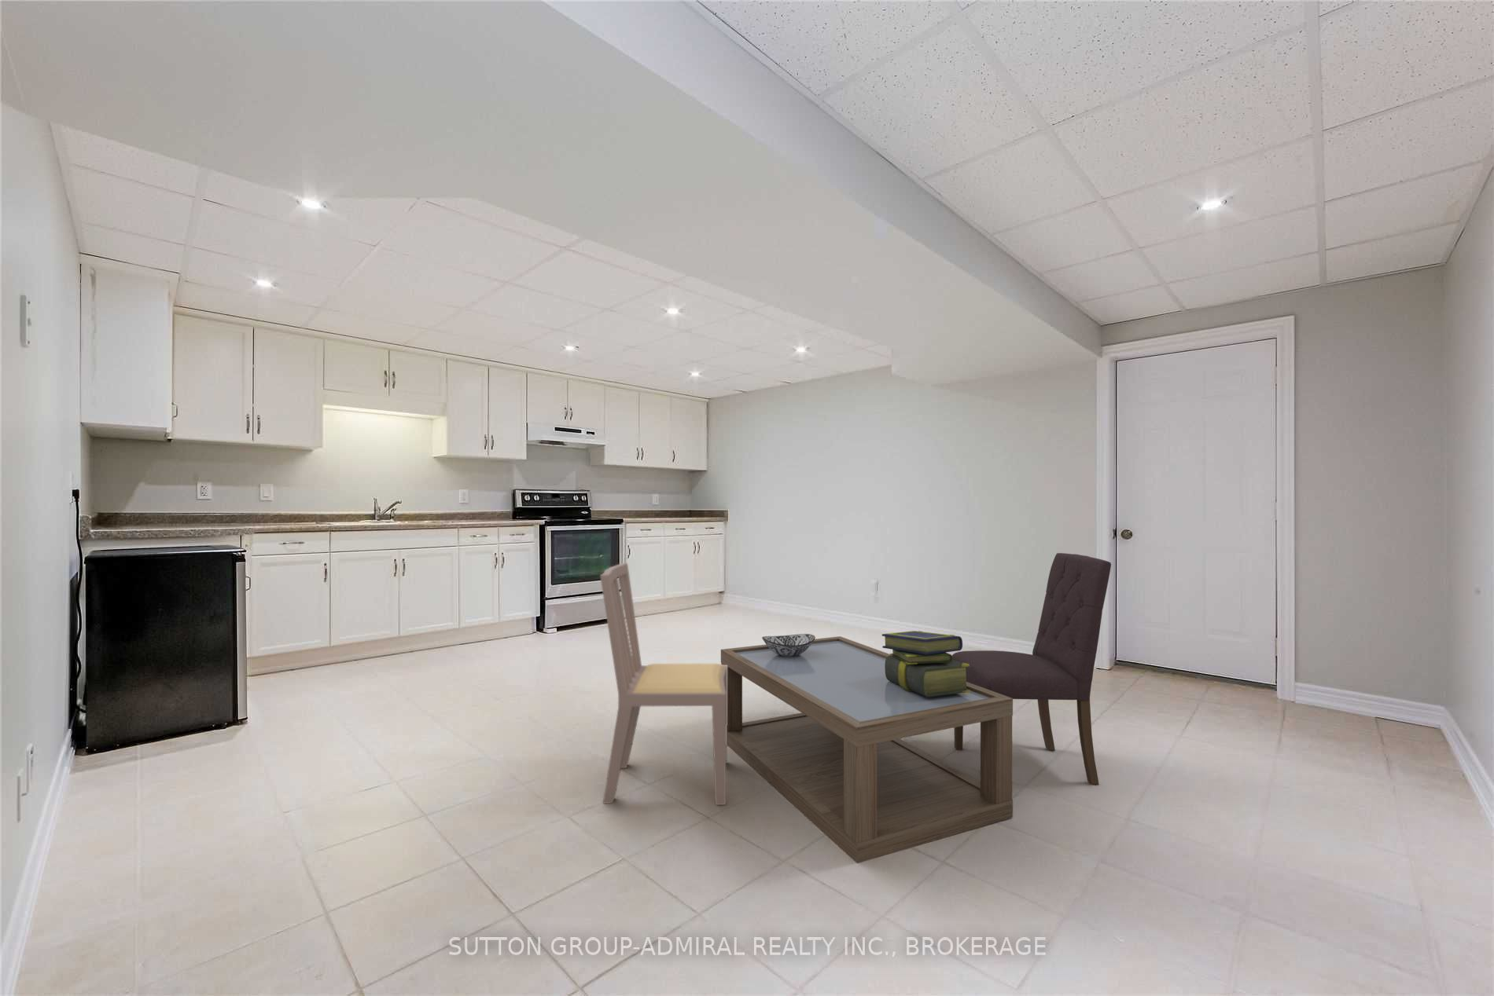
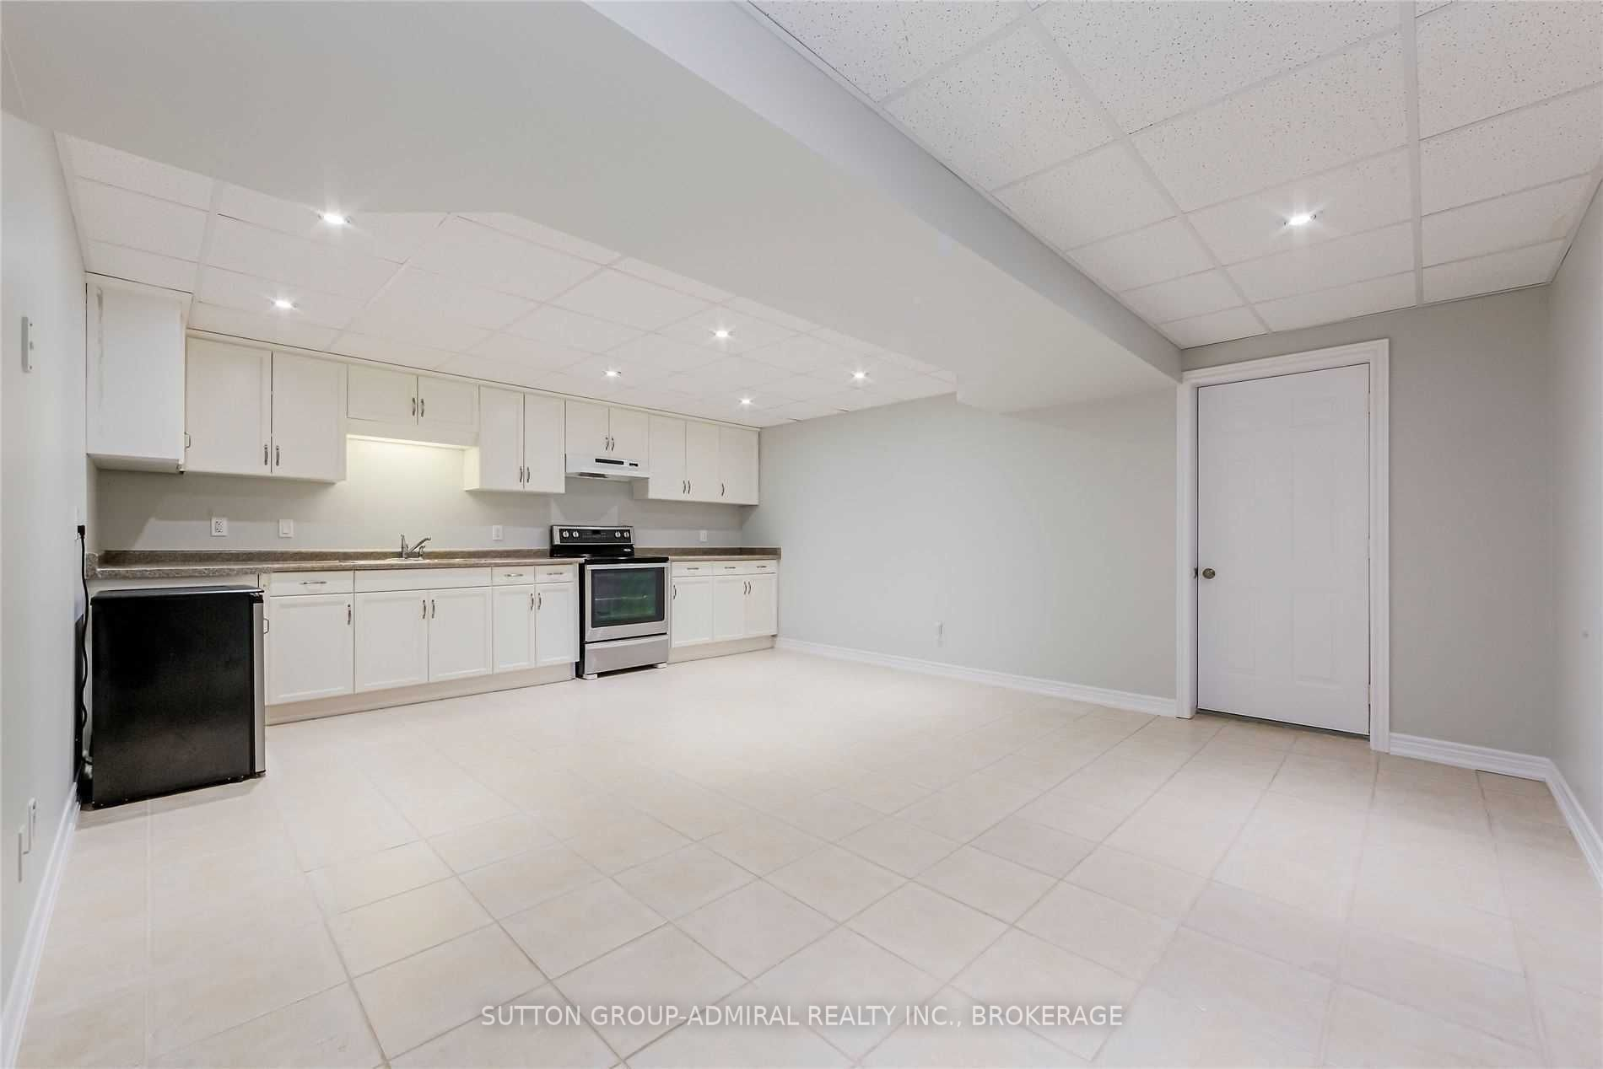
- stack of books [881,630,970,697]
- decorative bowl [761,634,817,657]
- coffee table [720,636,1013,864]
- dining chair [600,562,728,806]
- dining chair [951,552,1111,786]
